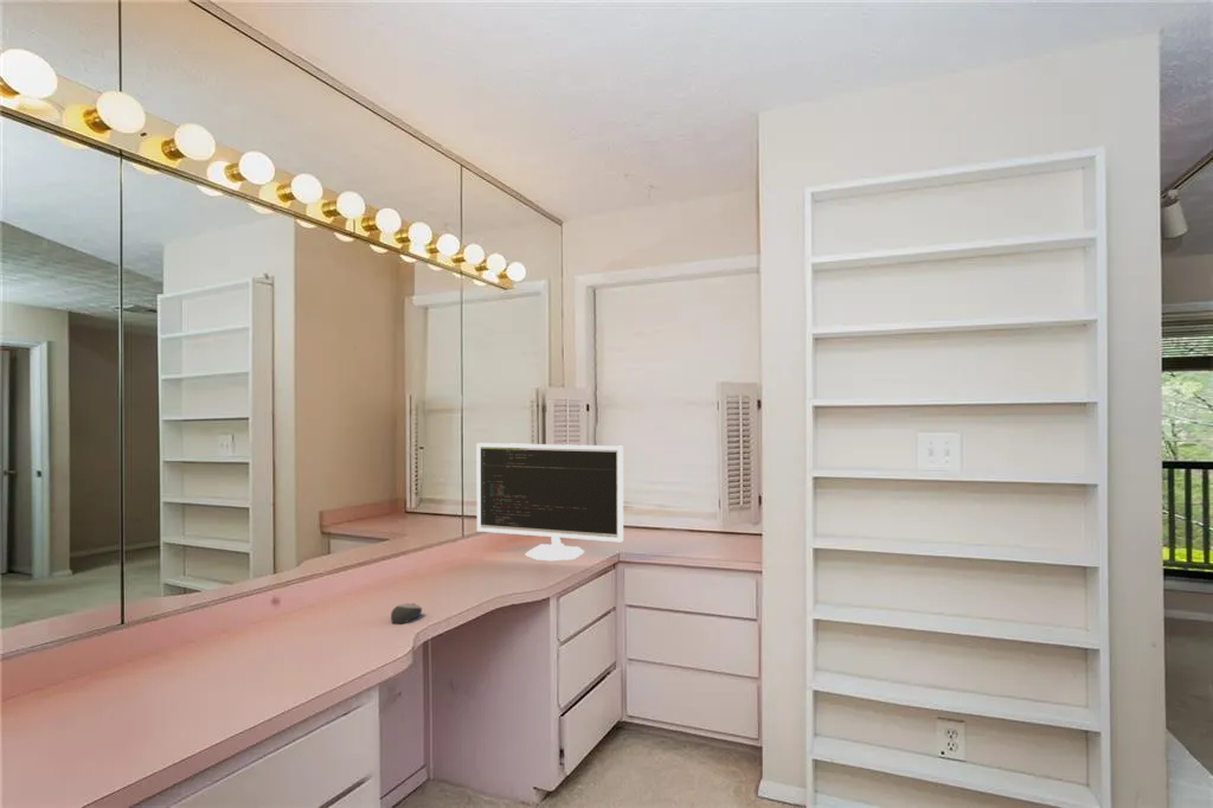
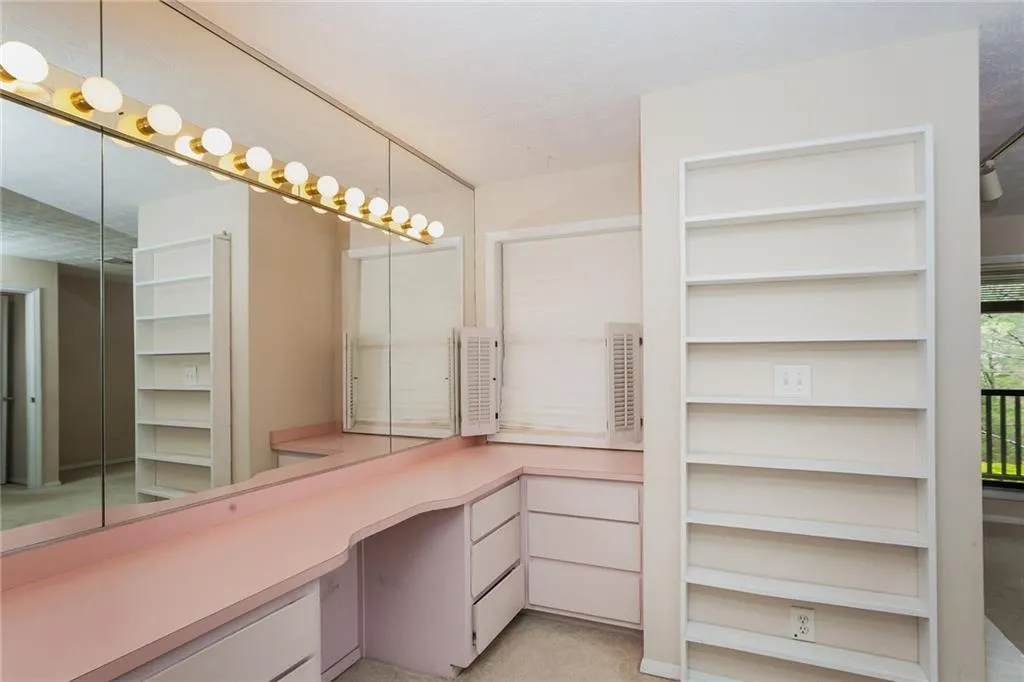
- computer monitor [476,442,624,562]
- computer mouse [390,602,423,624]
